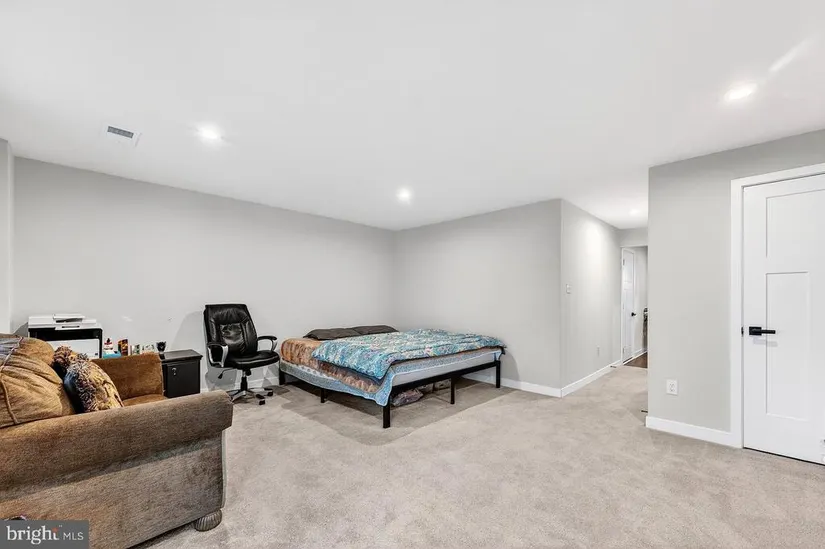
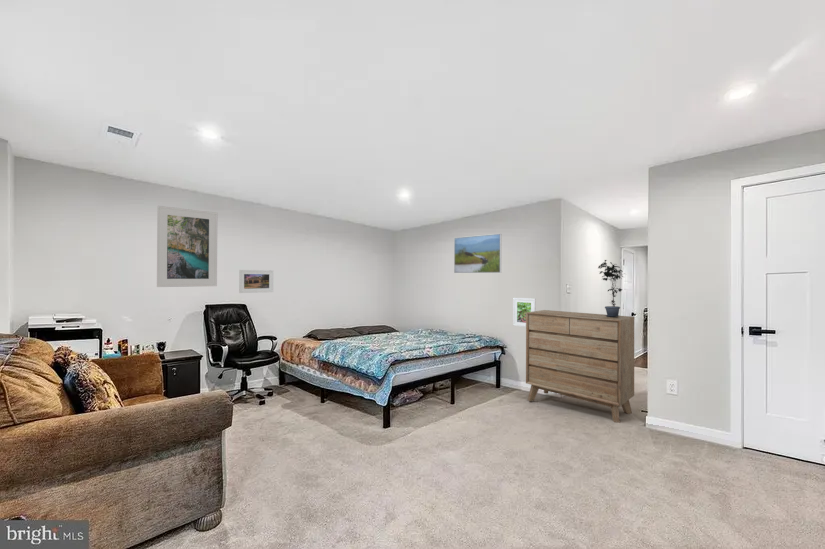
+ potted plant [597,259,627,317]
+ dresser [525,309,635,424]
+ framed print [453,233,502,274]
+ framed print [512,297,537,328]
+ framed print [156,205,218,288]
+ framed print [238,269,274,294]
